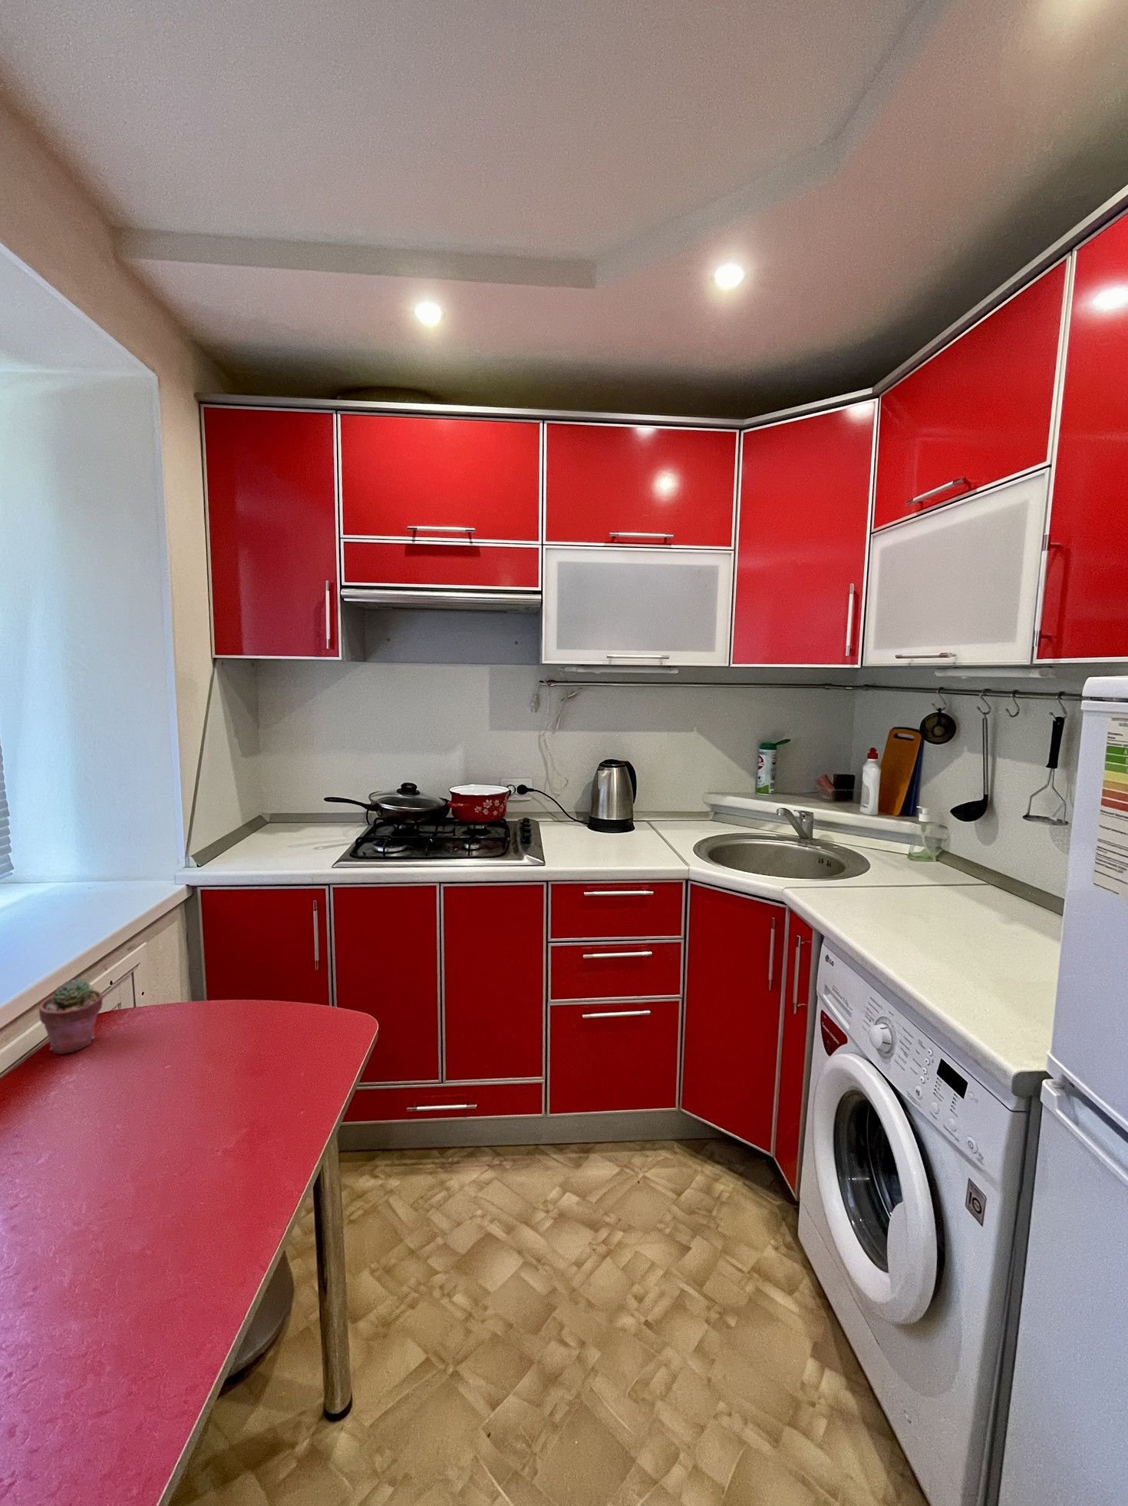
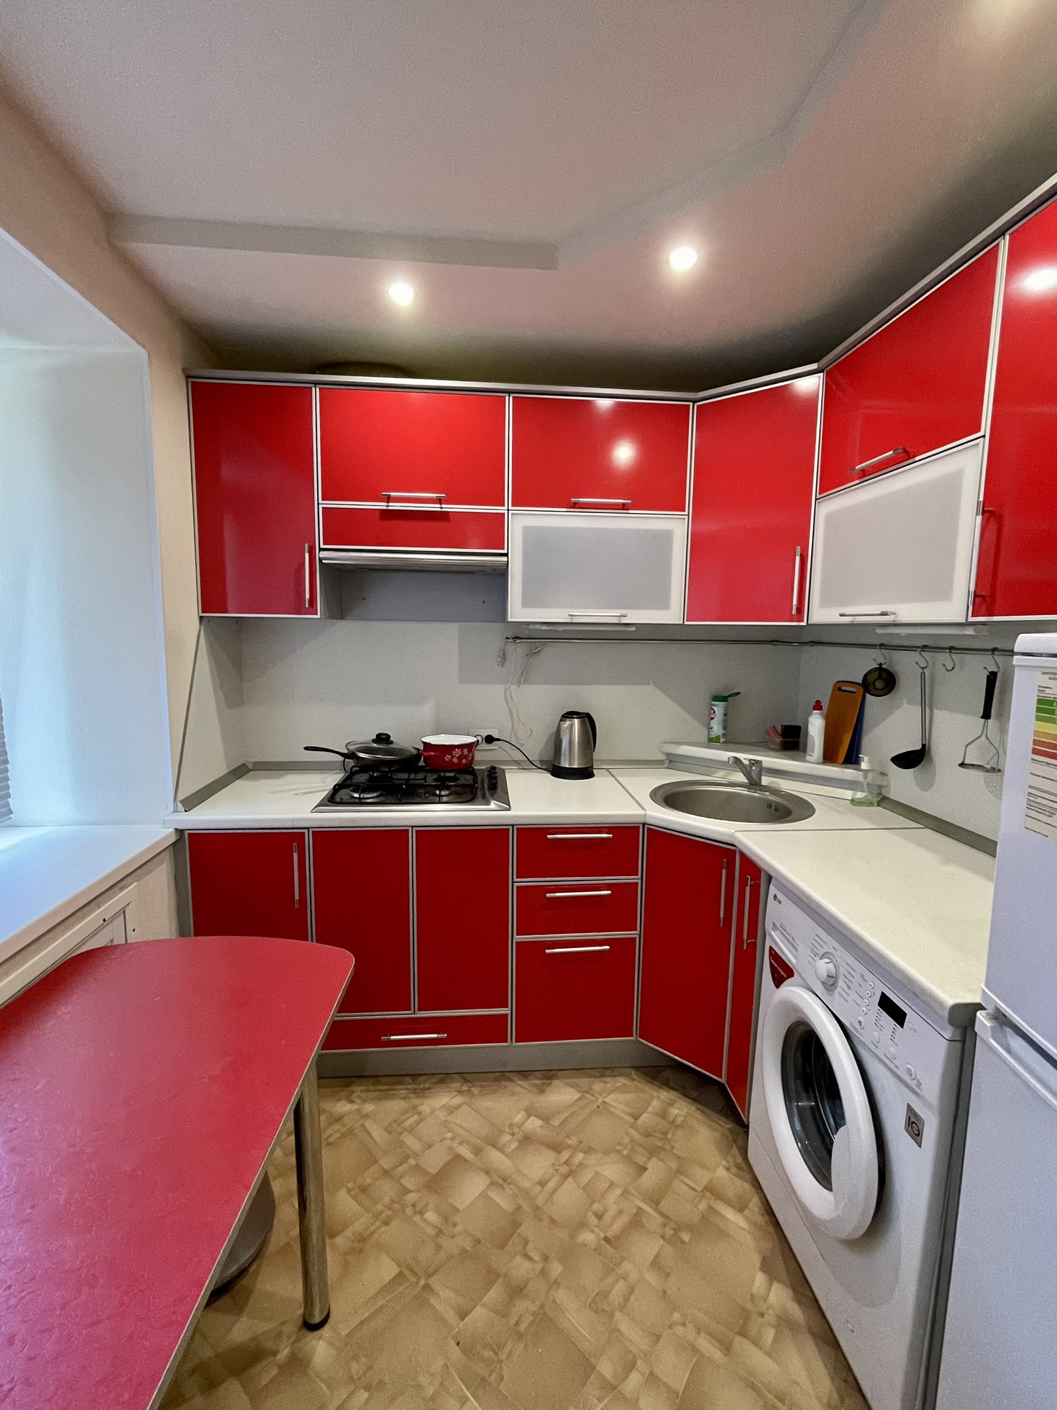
- potted succulent [38,977,103,1055]
